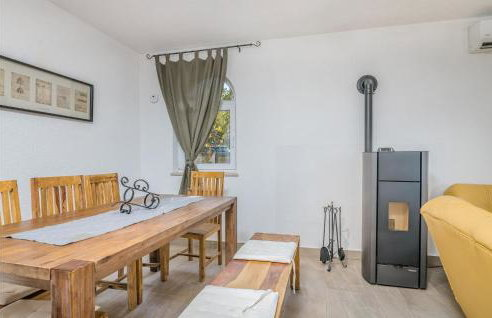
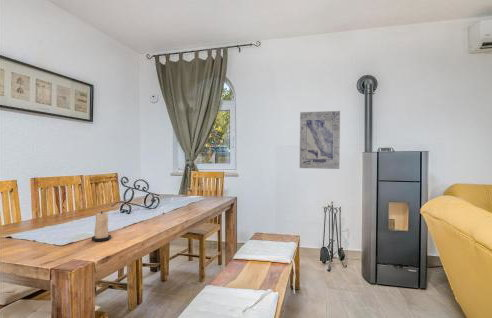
+ wall art [299,110,341,170]
+ candle [91,210,112,242]
